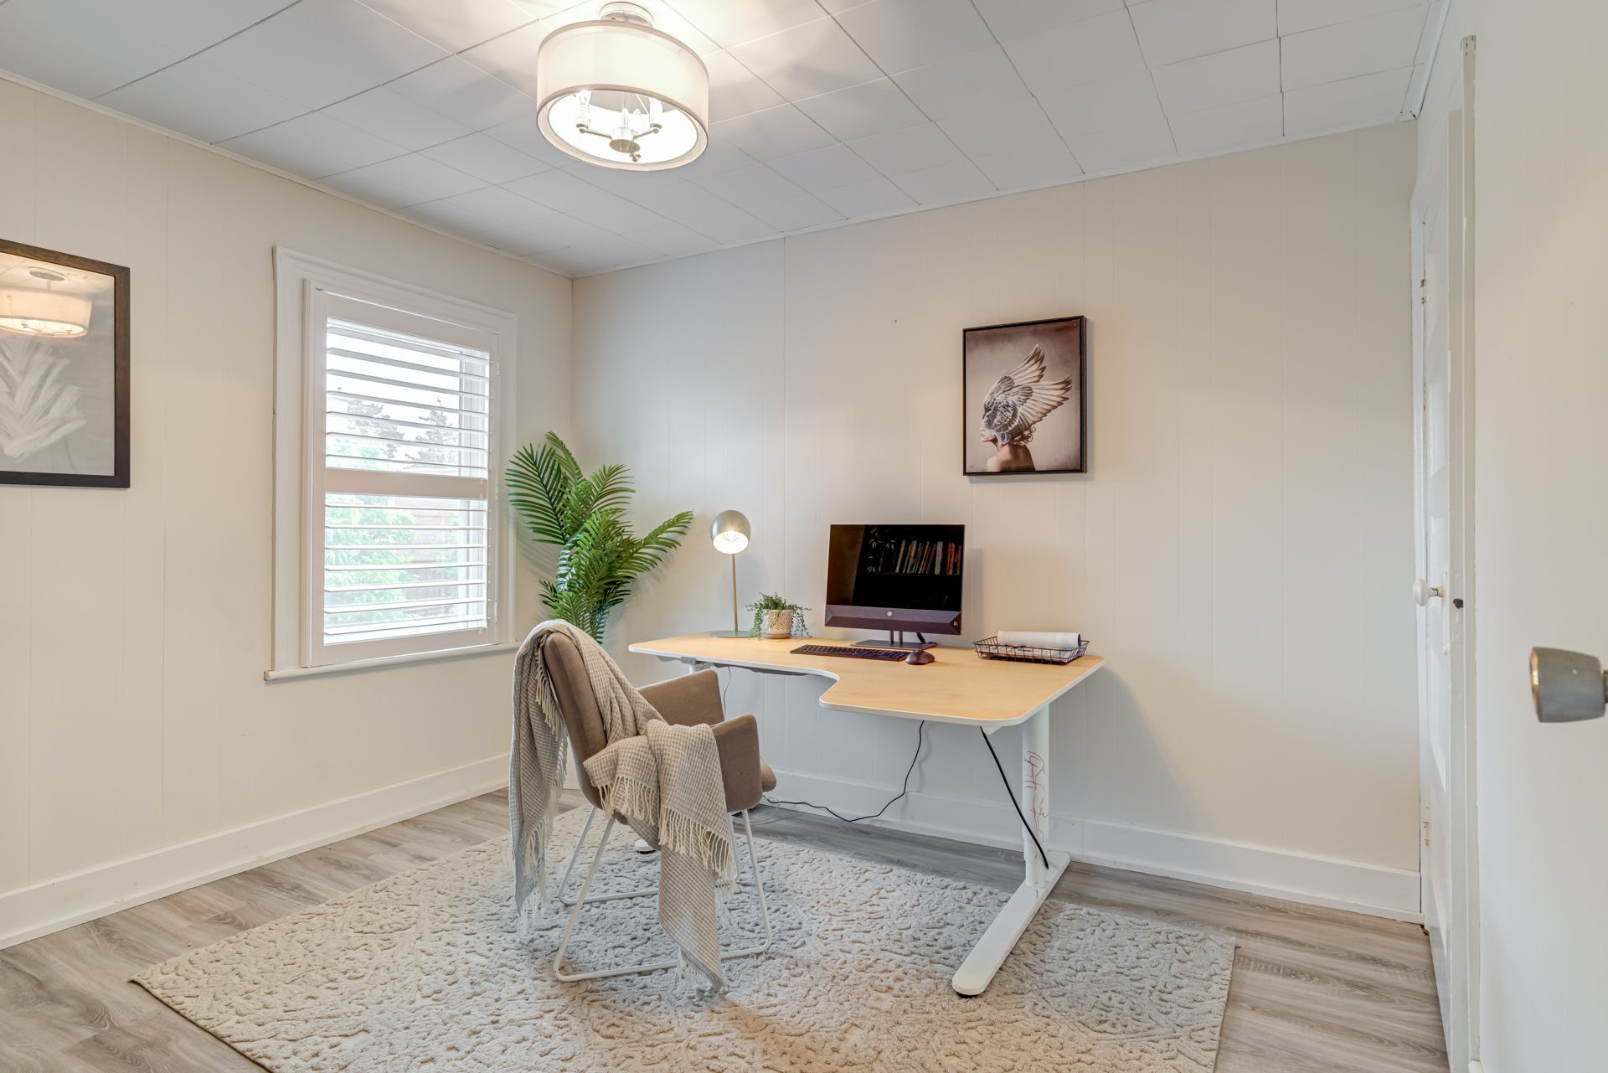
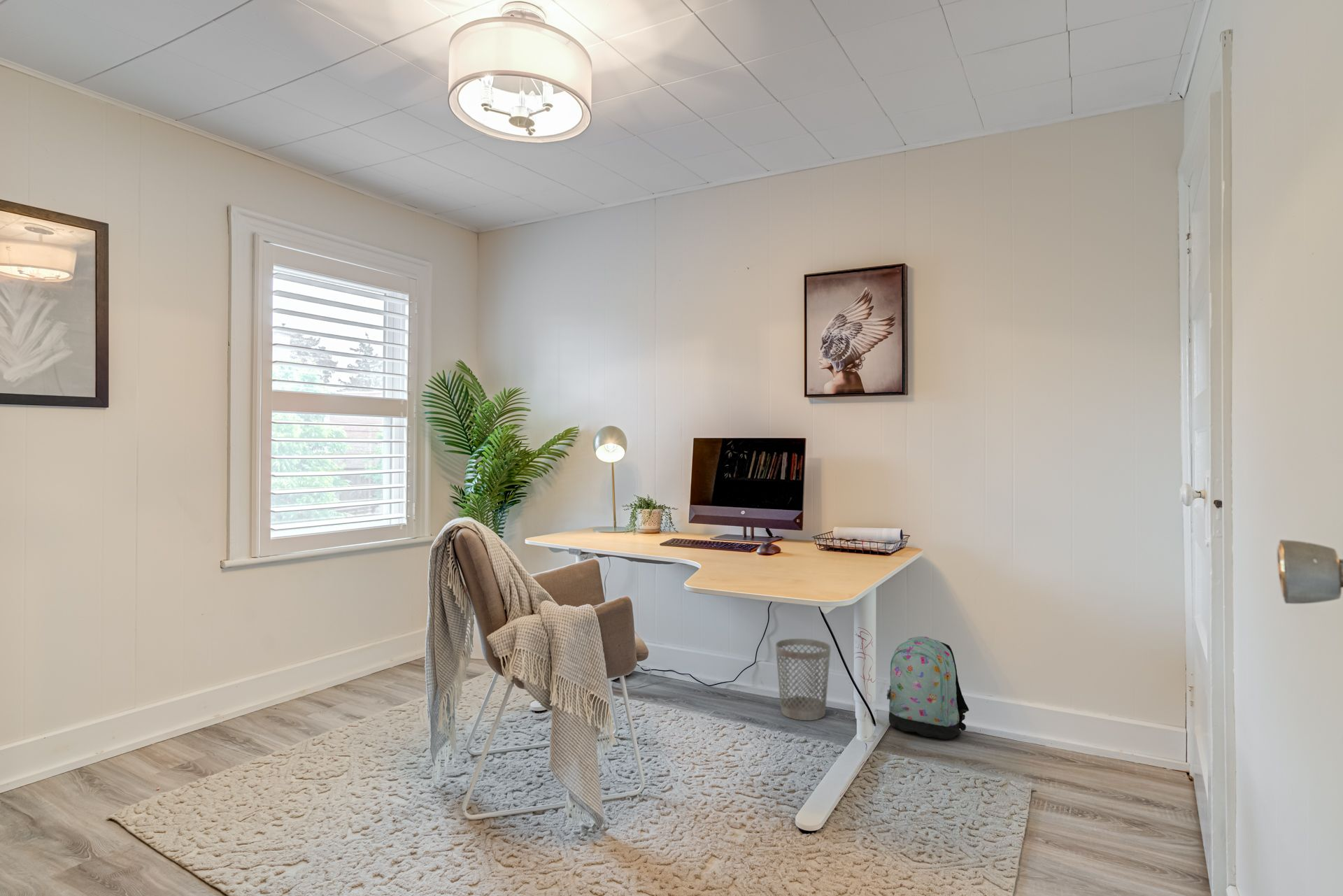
+ wastebasket [775,638,832,721]
+ backpack [886,636,969,740]
